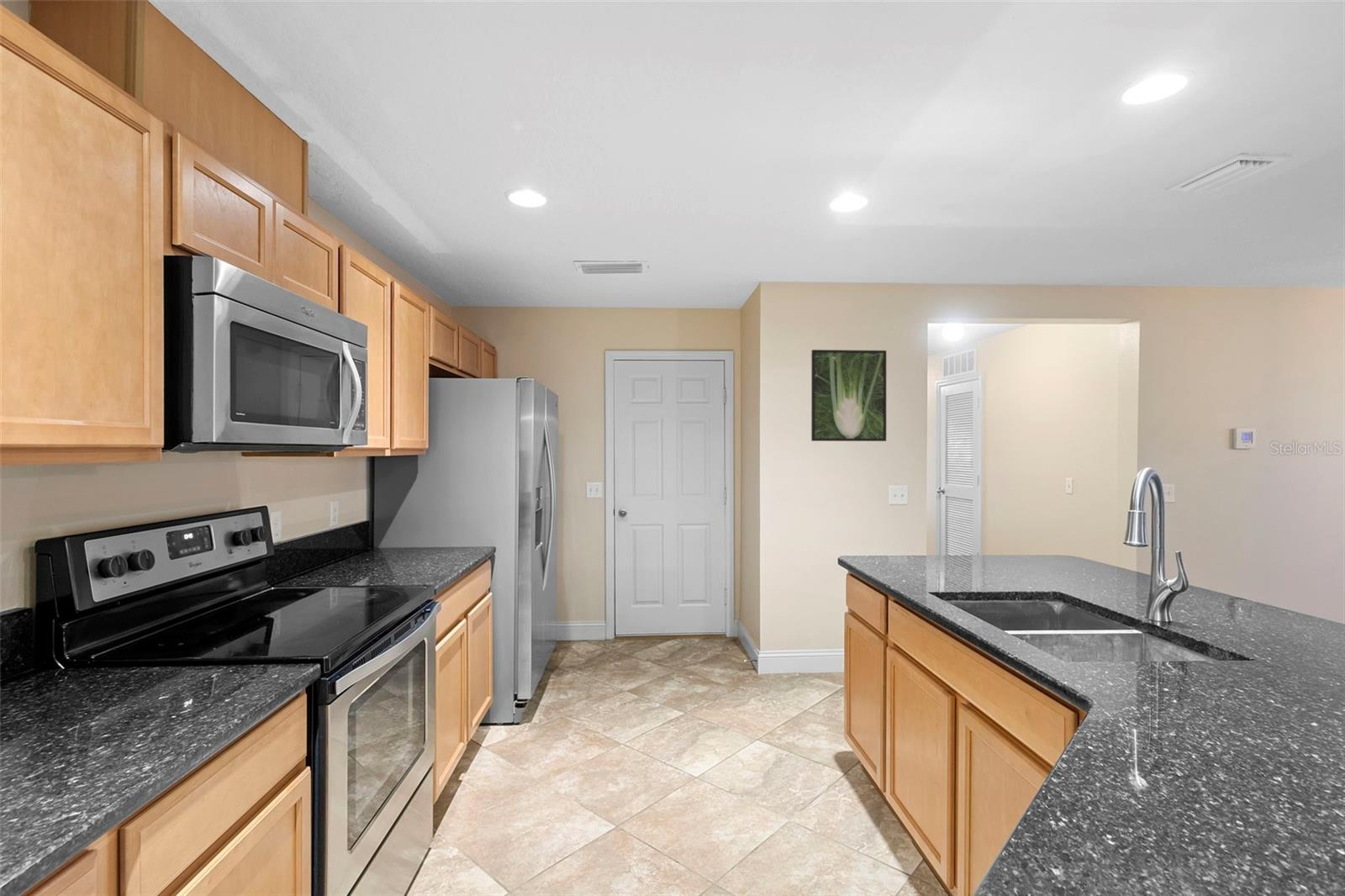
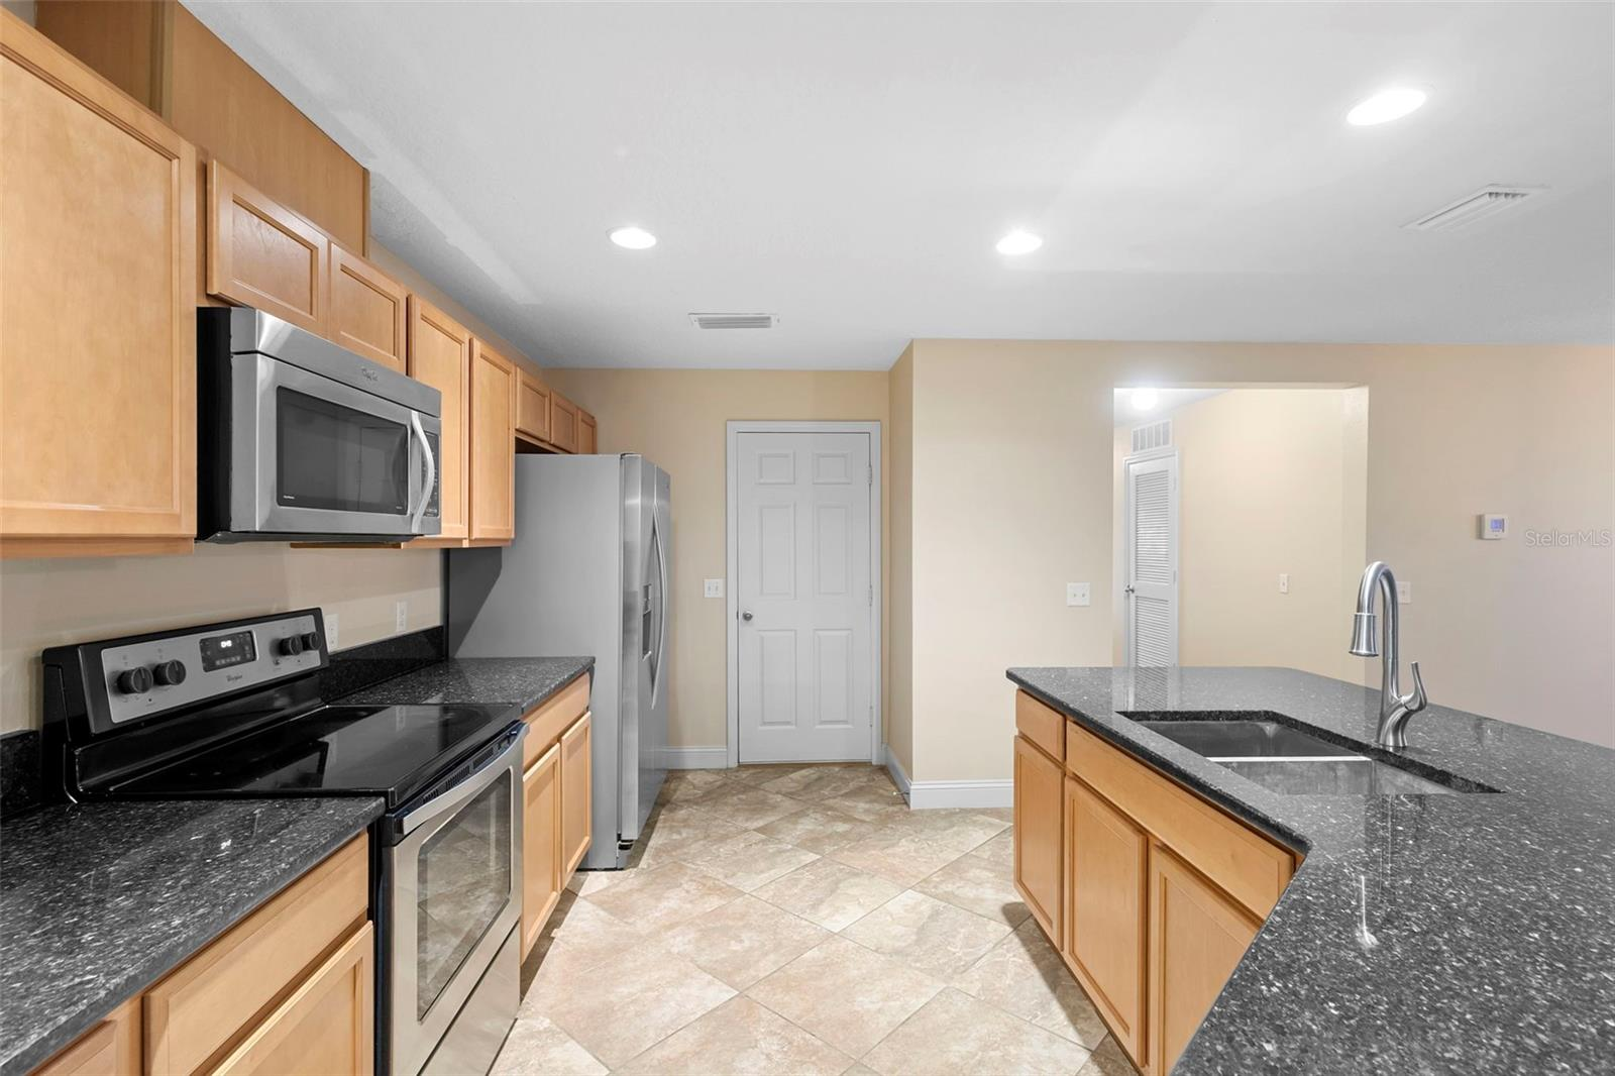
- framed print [810,349,887,442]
